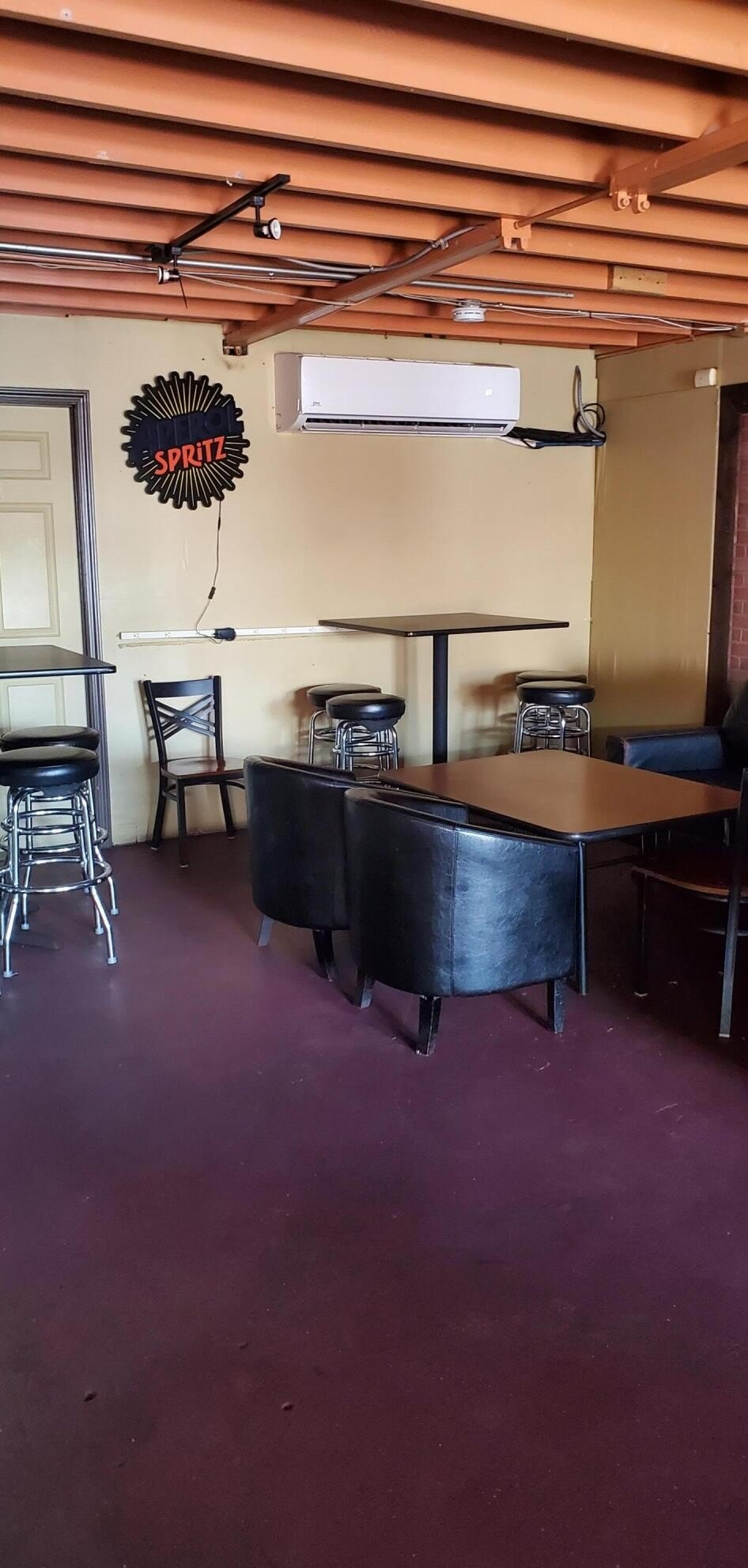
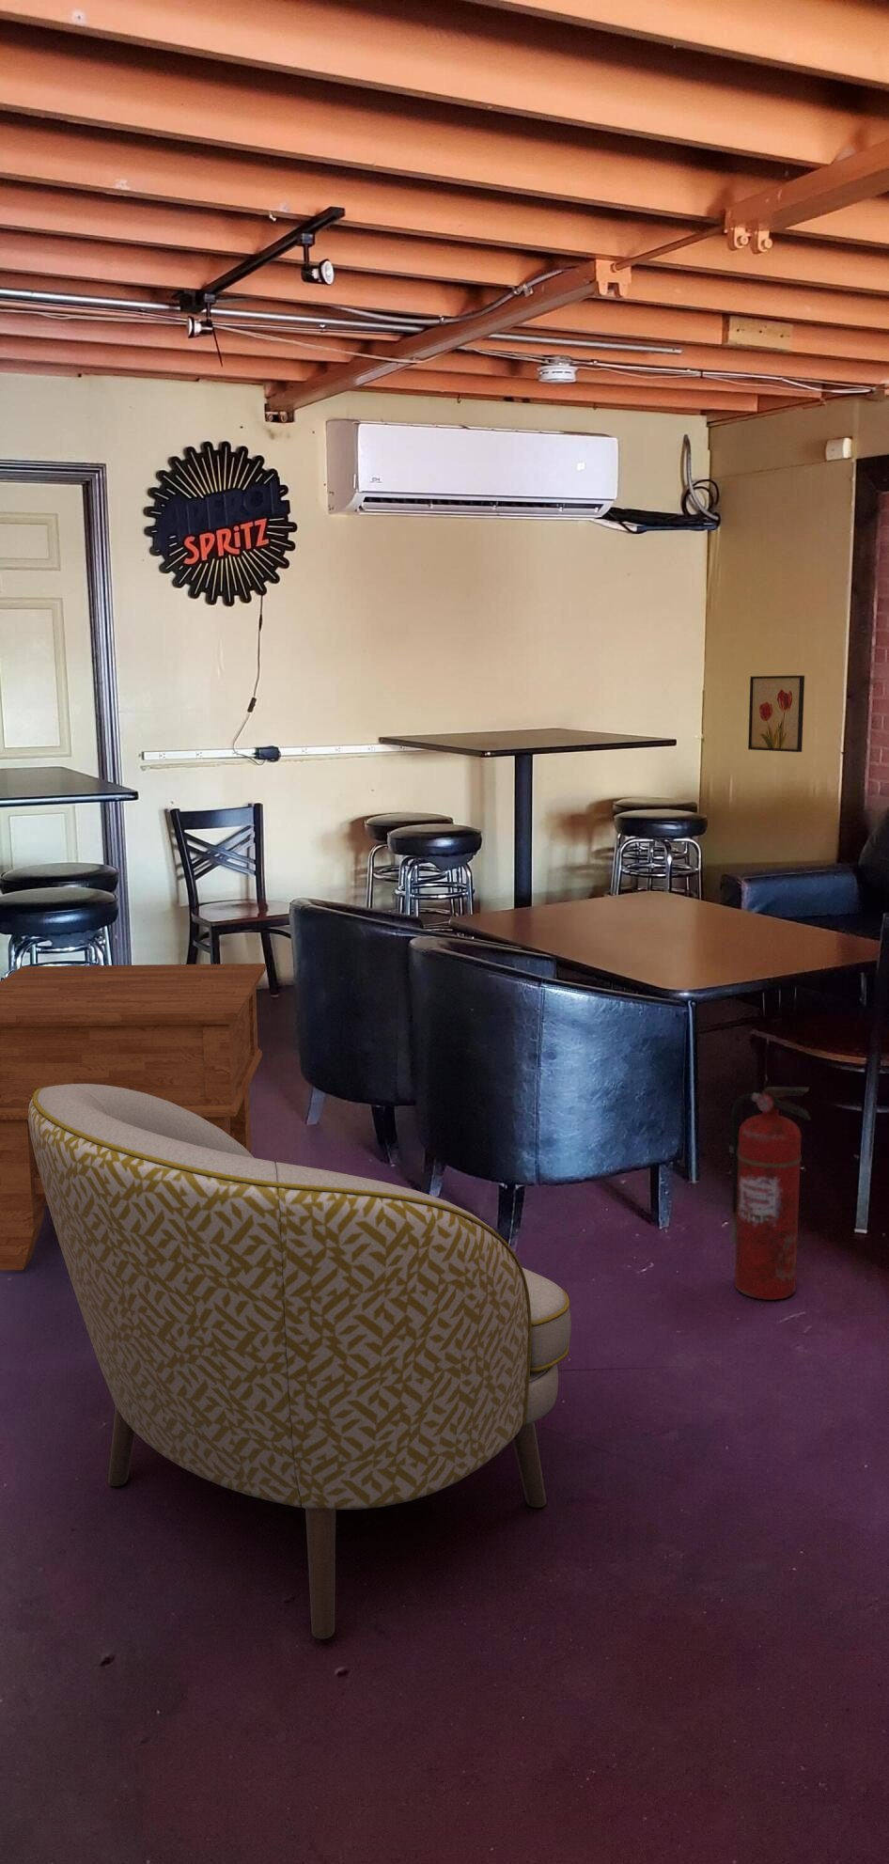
+ side table [0,963,267,1271]
+ fire extinguisher [729,1085,811,1301]
+ wall art [748,675,806,752]
+ armchair [29,1084,573,1641]
